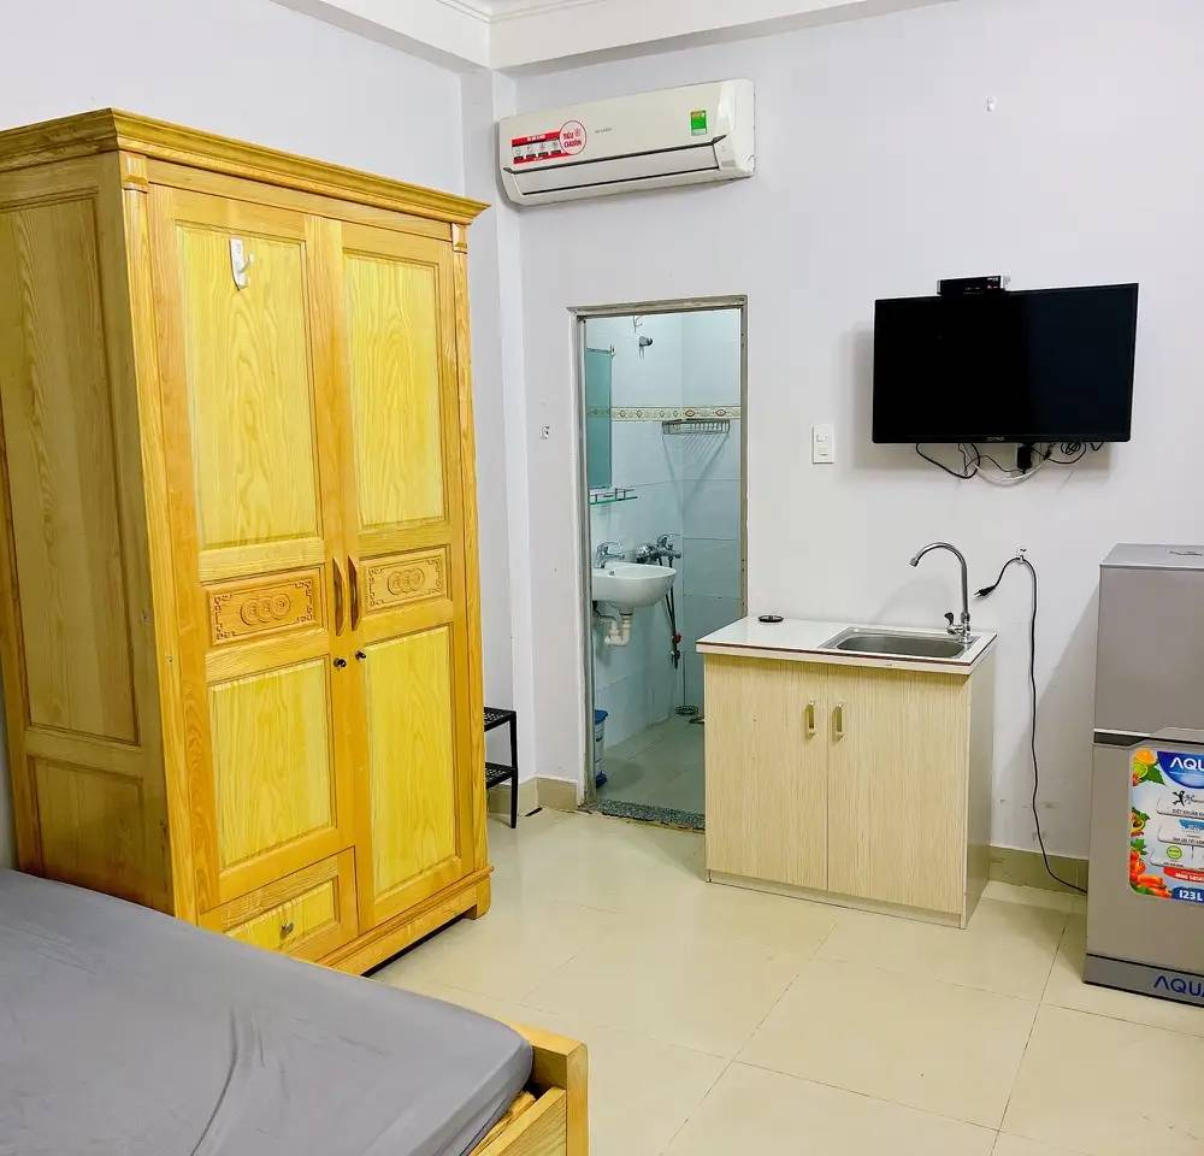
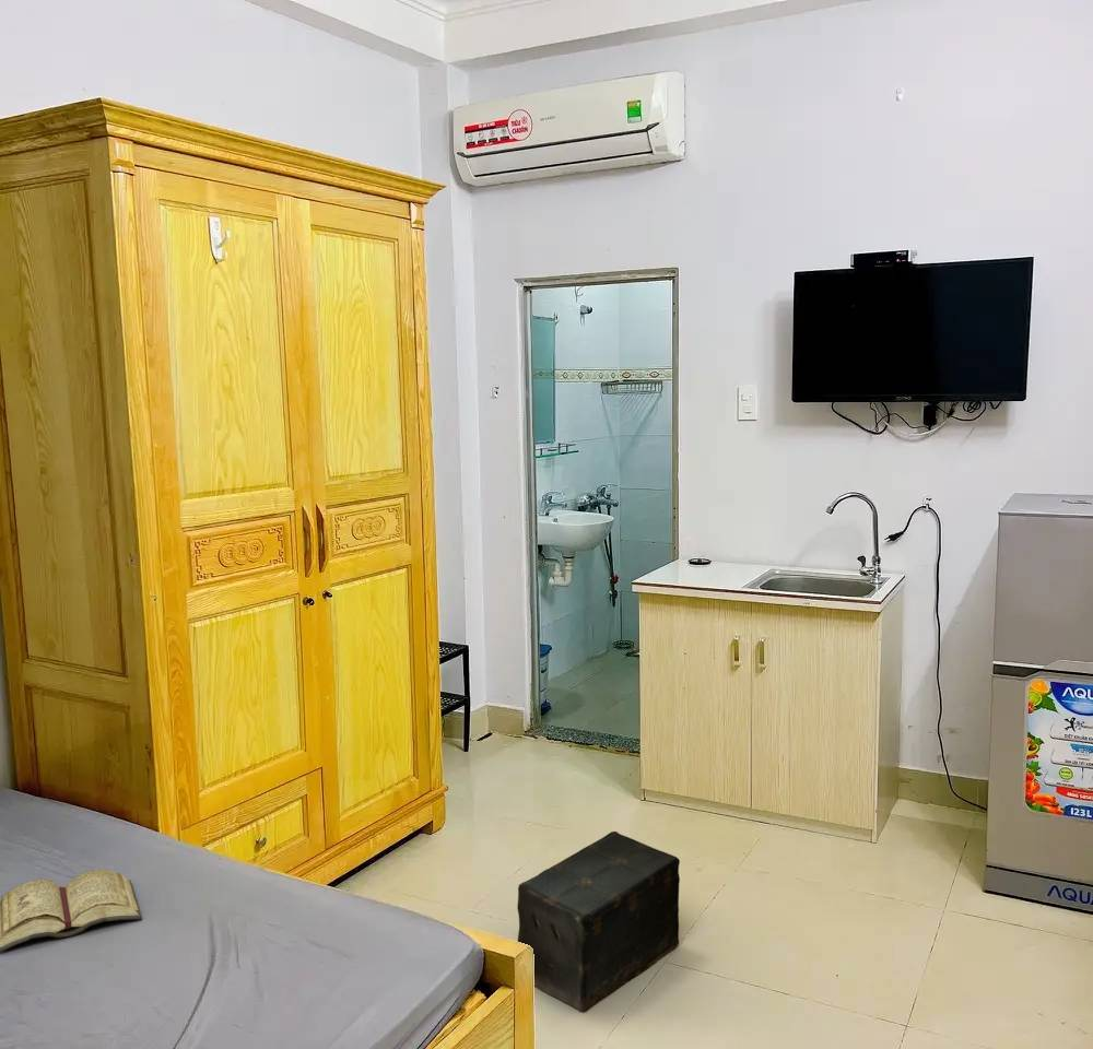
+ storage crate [516,830,681,1013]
+ diary [0,869,143,953]
